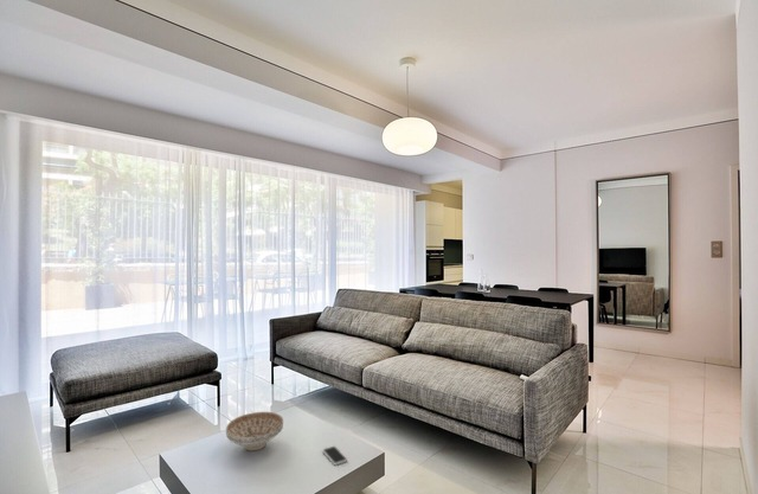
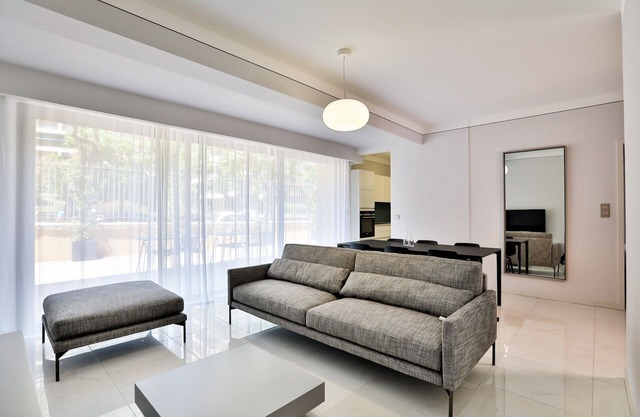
- decorative bowl [225,411,284,451]
- smartphone [321,445,348,467]
